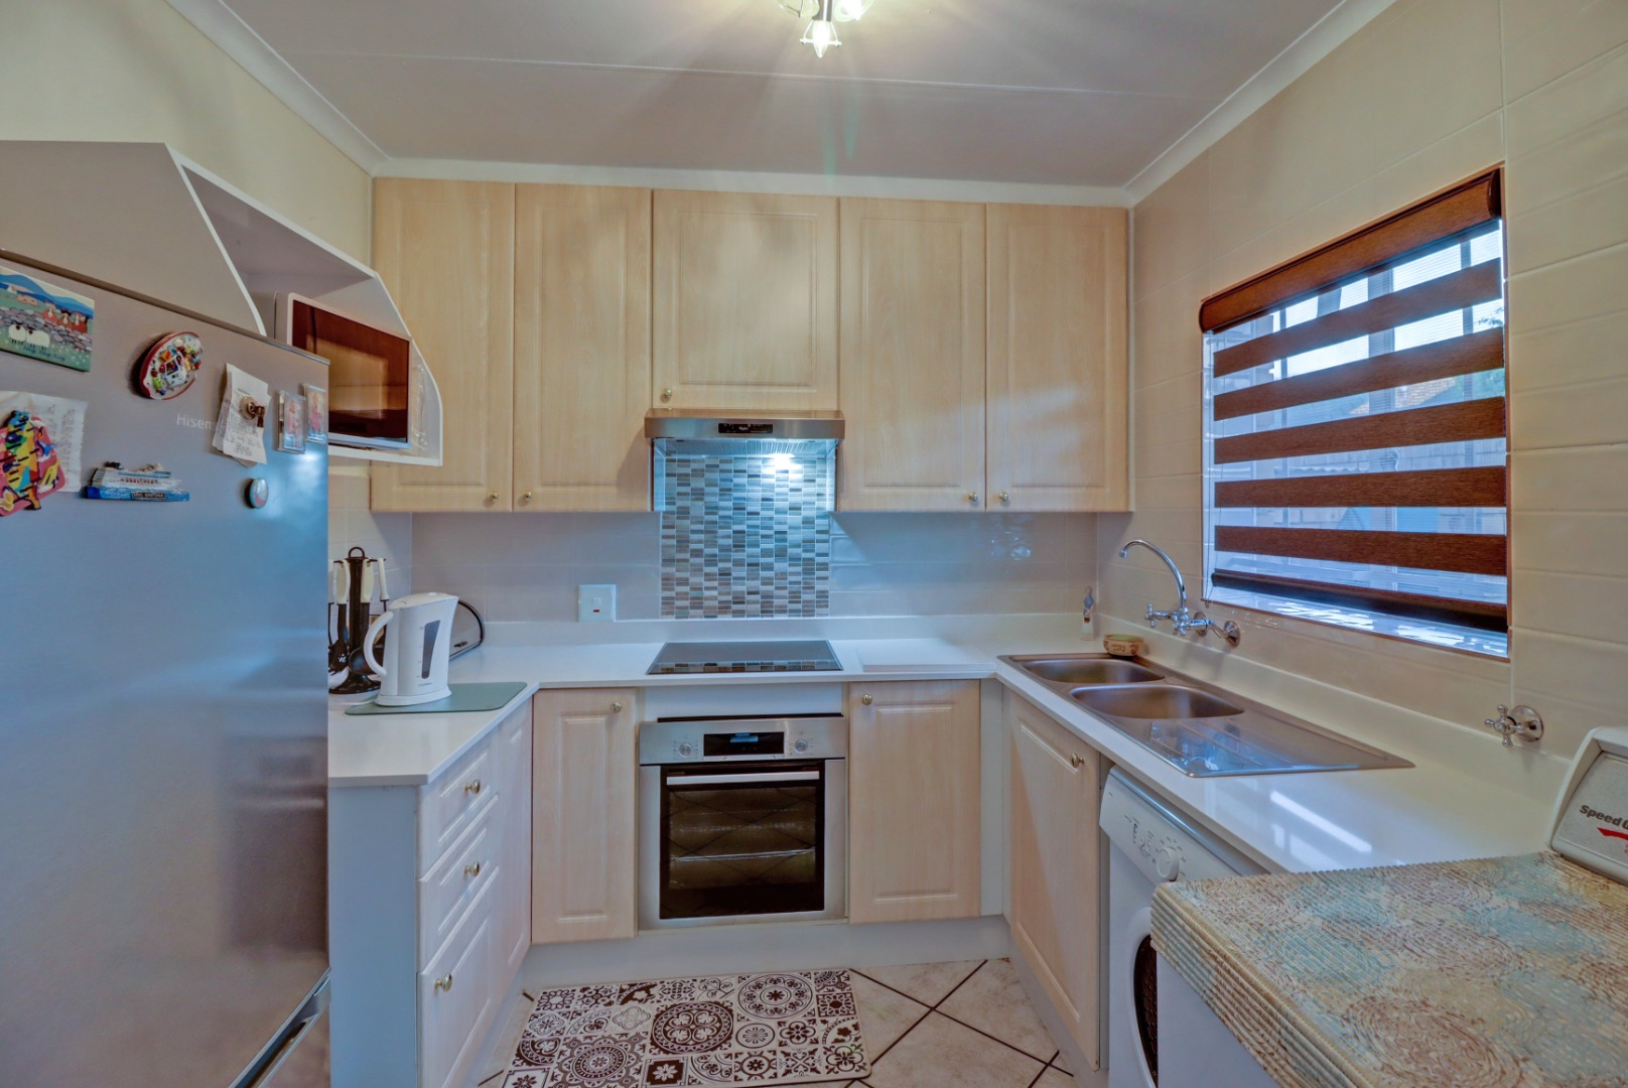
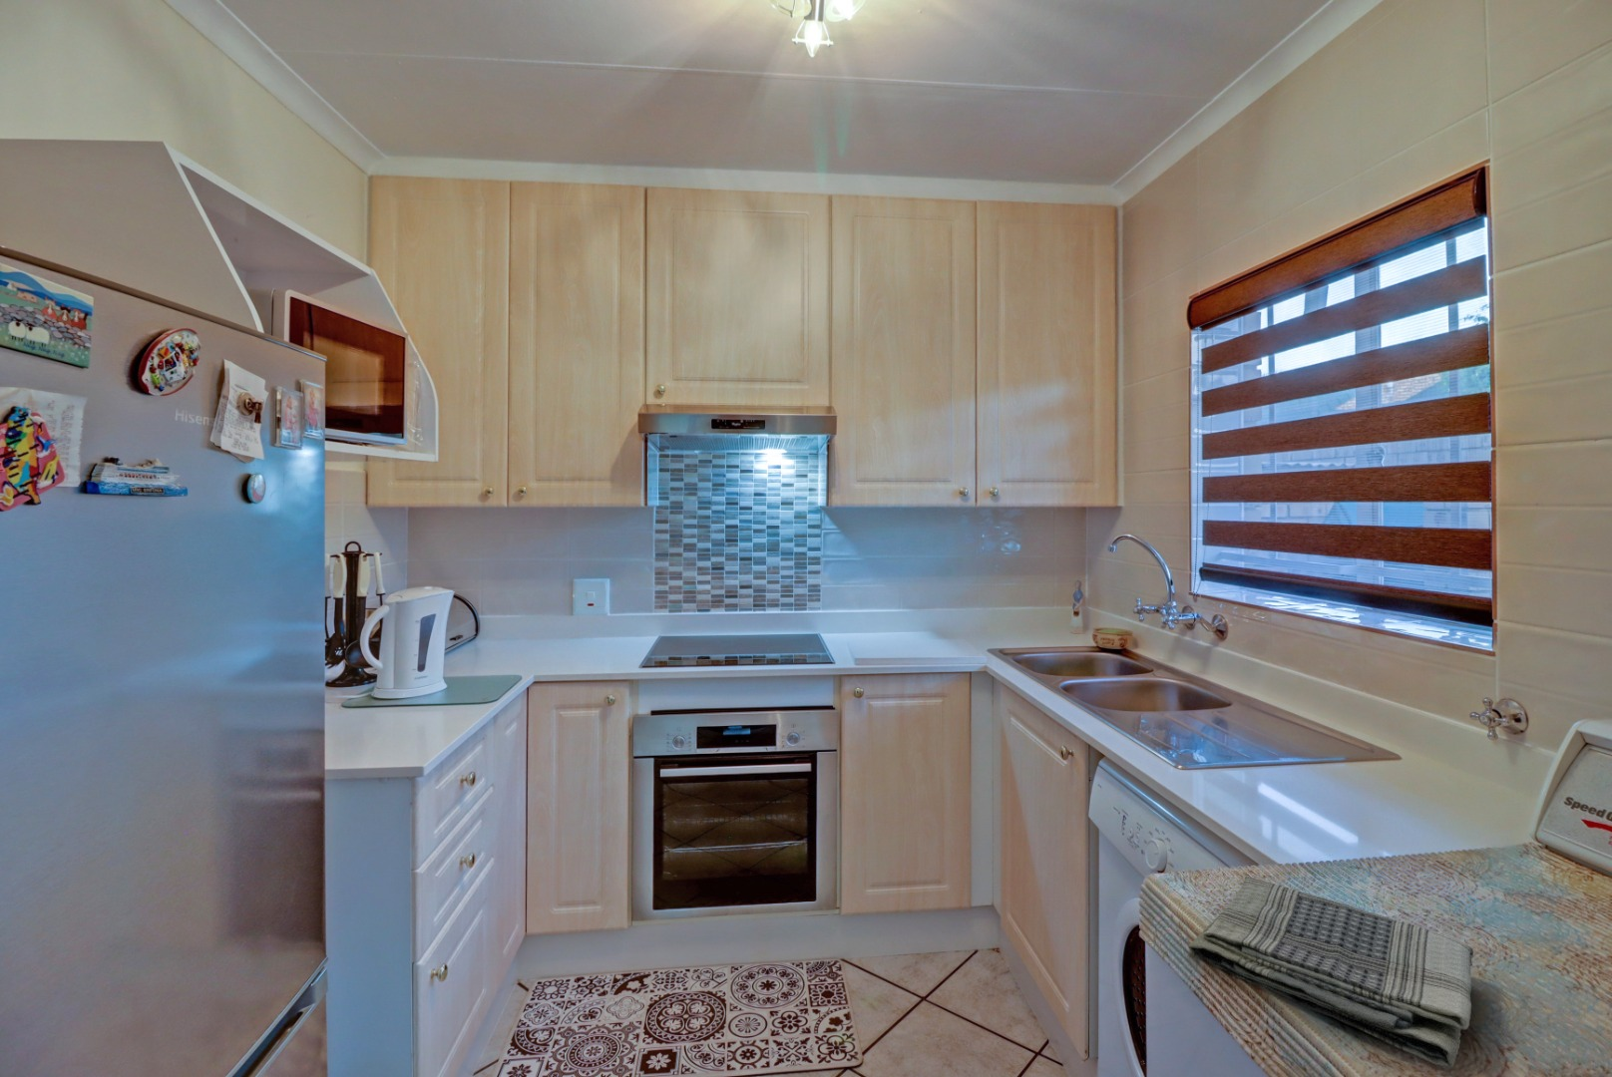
+ dish towel [1188,875,1474,1069]
